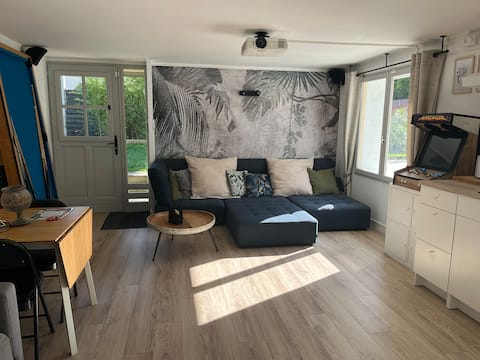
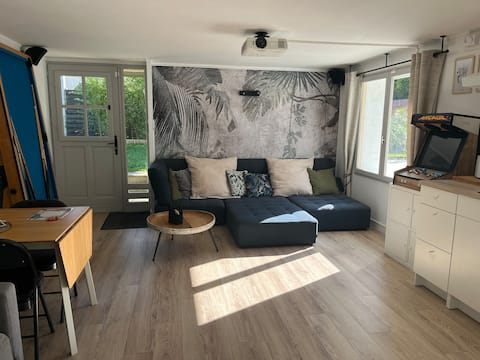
- goblet [0,184,33,227]
